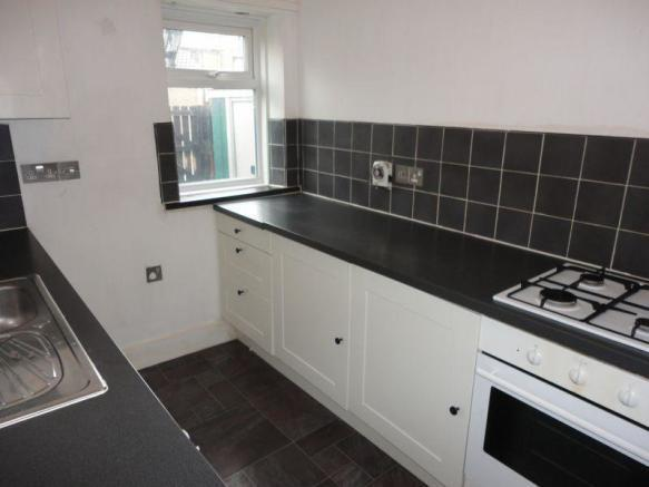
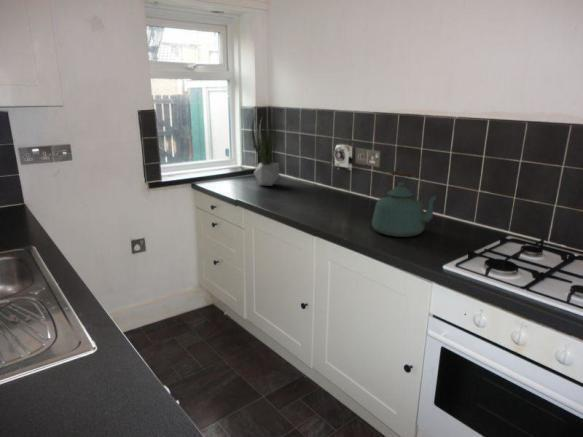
+ kettle [371,169,439,238]
+ potted plant [250,118,280,187]
